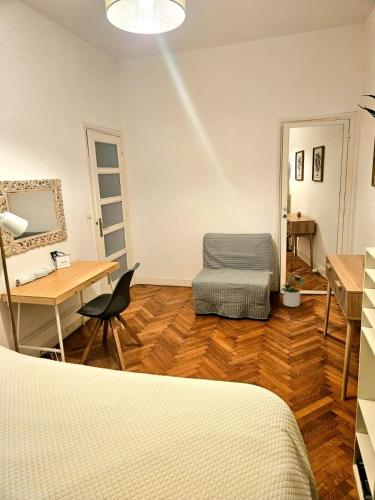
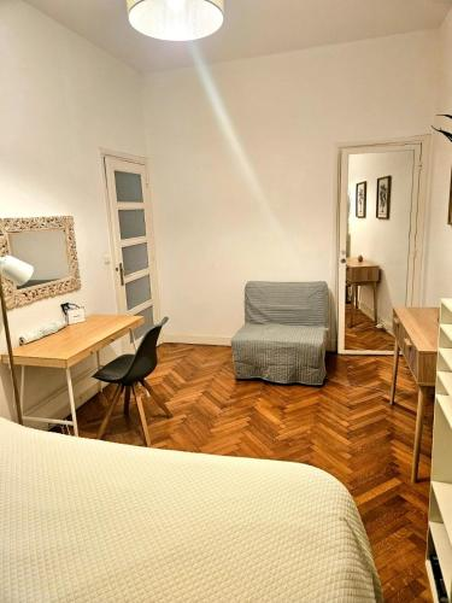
- potted plant [279,274,307,308]
